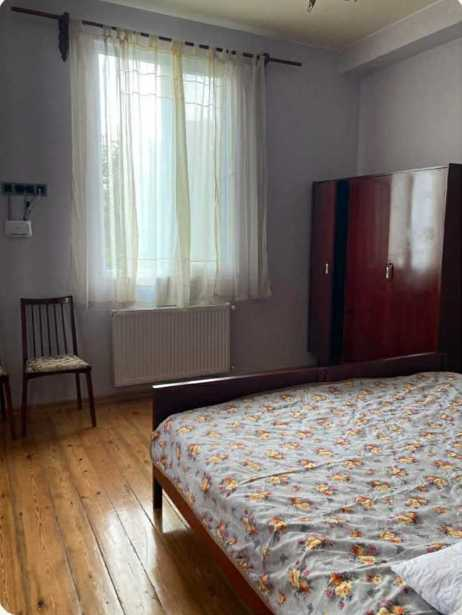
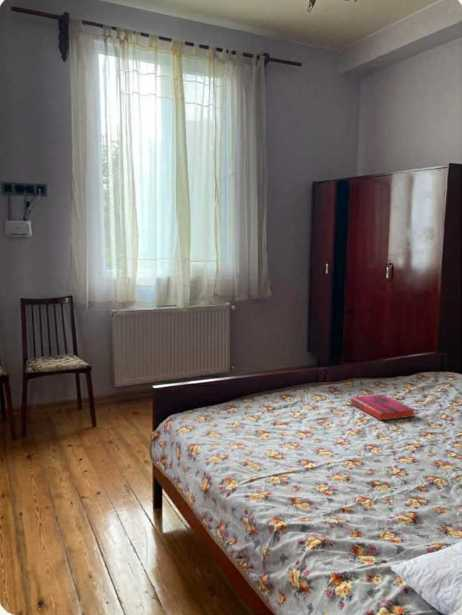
+ hardback book [350,393,416,422]
